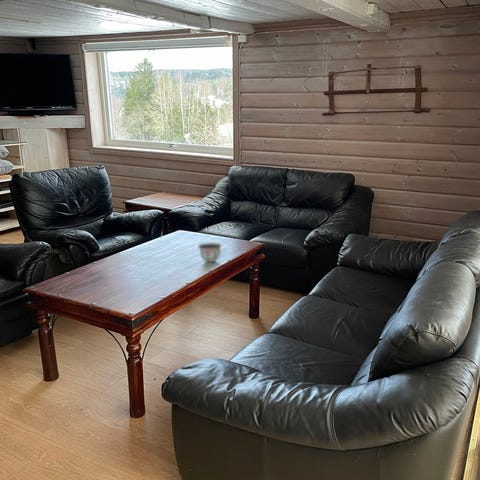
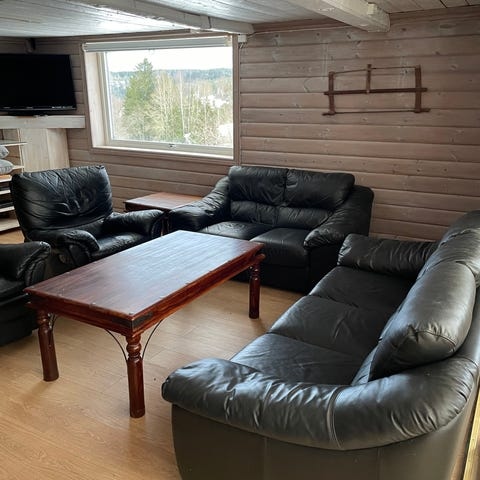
- bowl [197,241,223,263]
